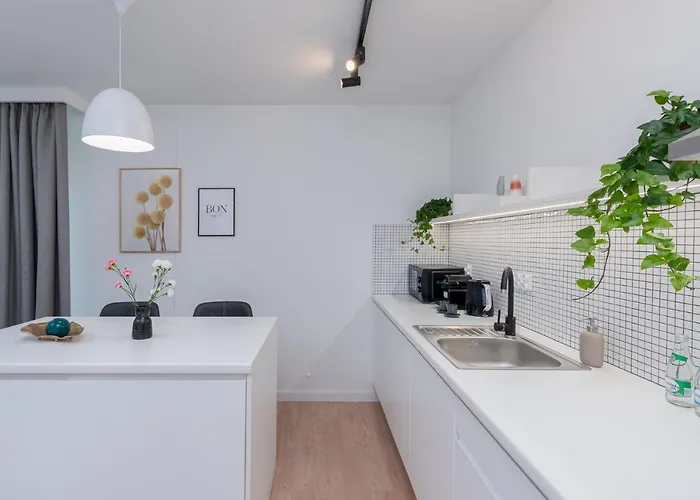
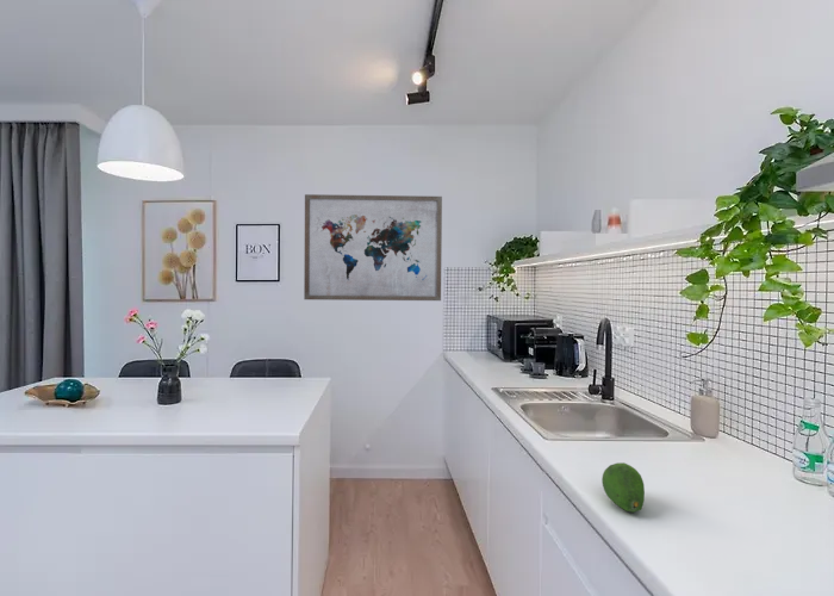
+ fruit [600,461,646,514]
+ wall art [303,193,443,302]
